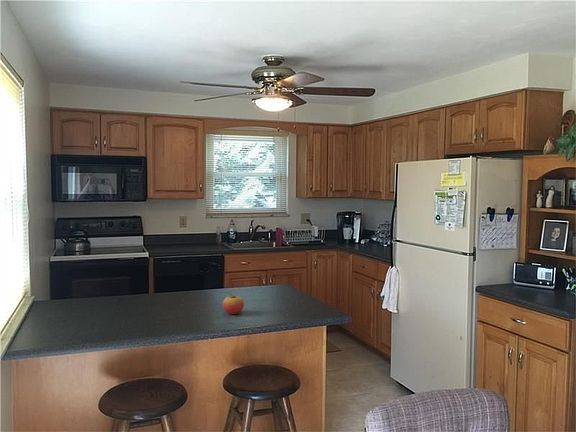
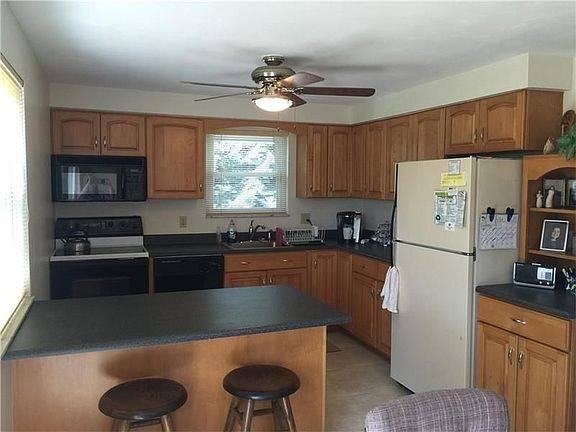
- fruit [222,291,245,315]
